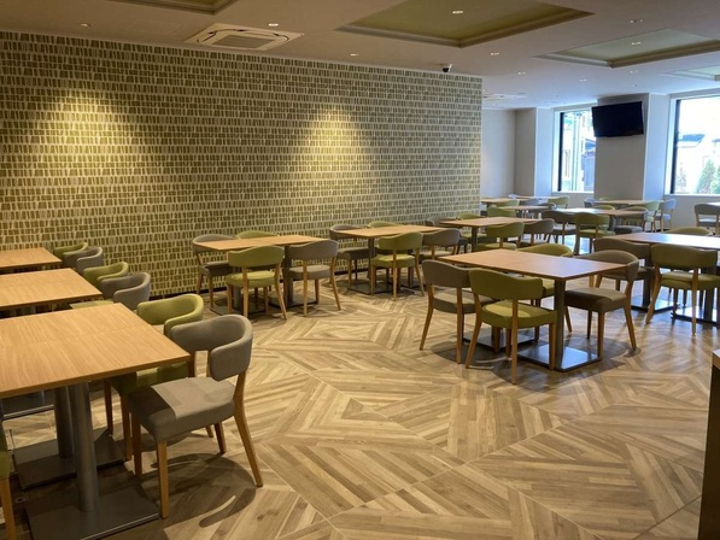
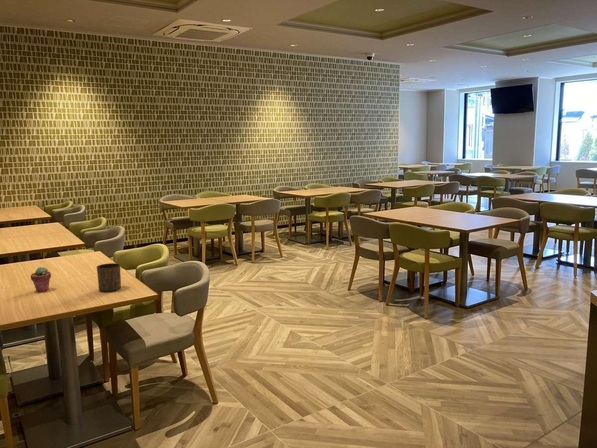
+ potted succulent [29,266,52,293]
+ cup [96,262,122,293]
